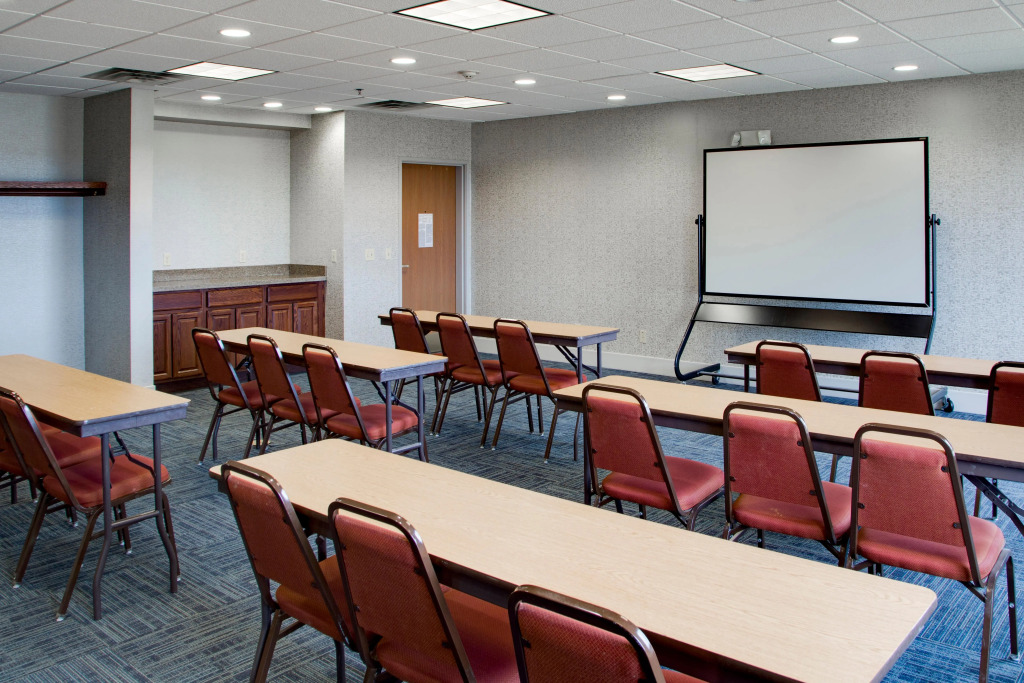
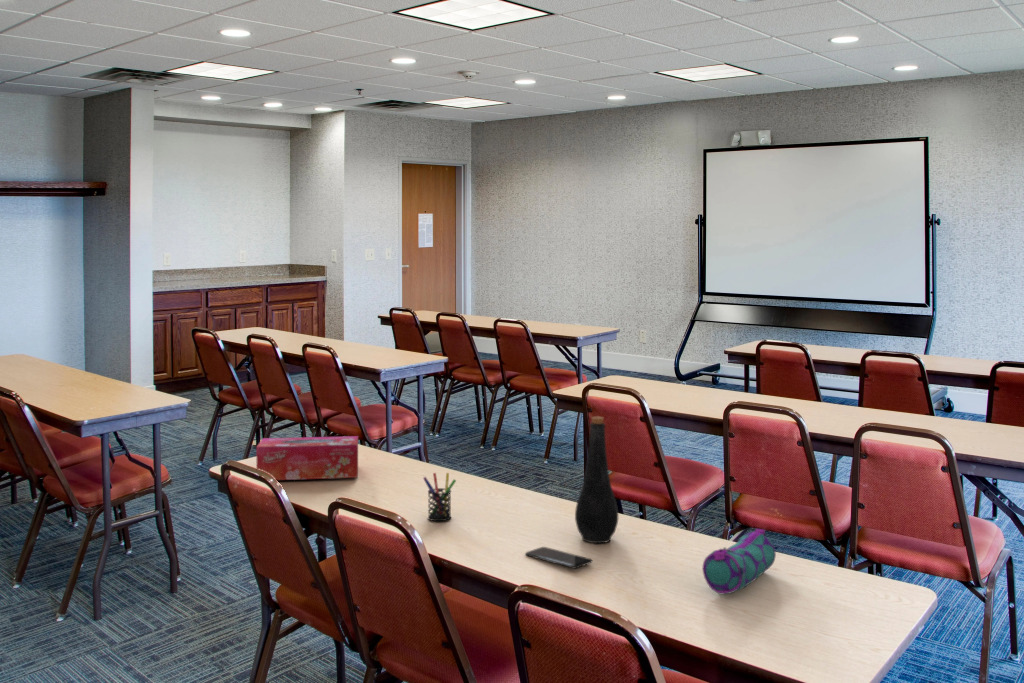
+ smartphone [524,546,593,570]
+ pen holder [422,472,457,522]
+ bottle [574,416,619,544]
+ pencil case [702,528,777,595]
+ tissue box [255,435,359,481]
